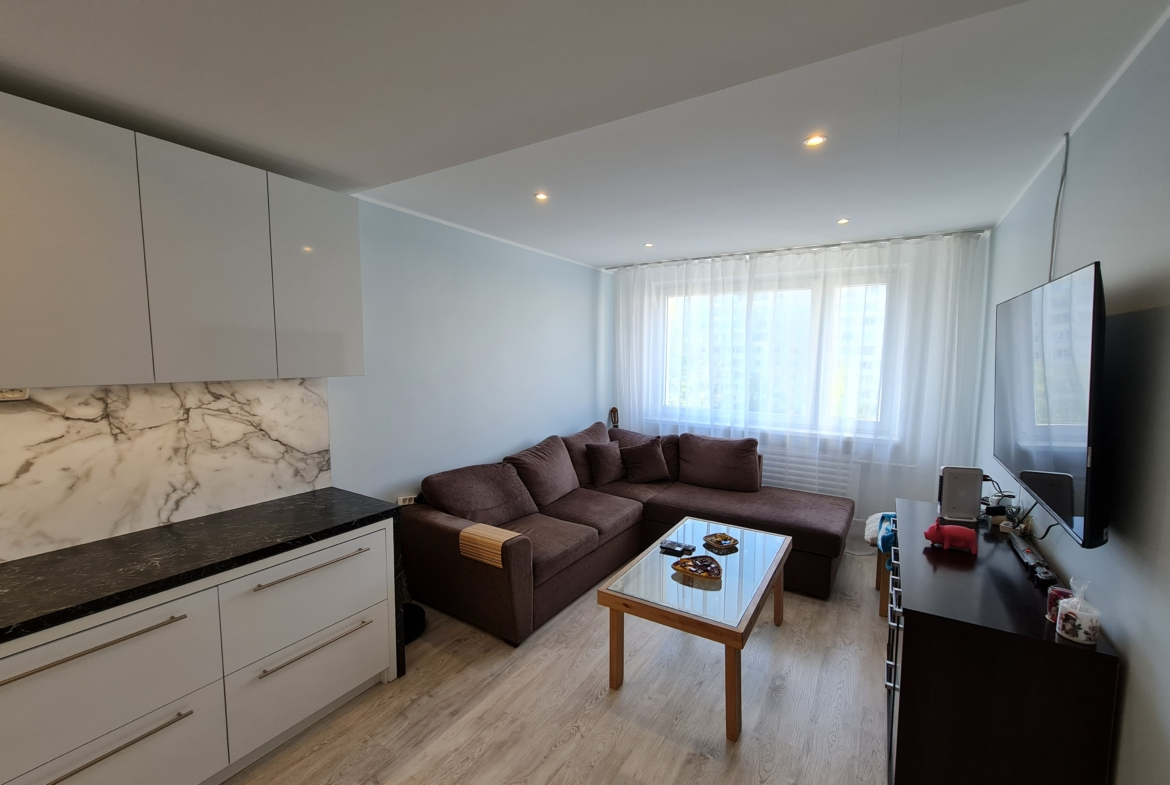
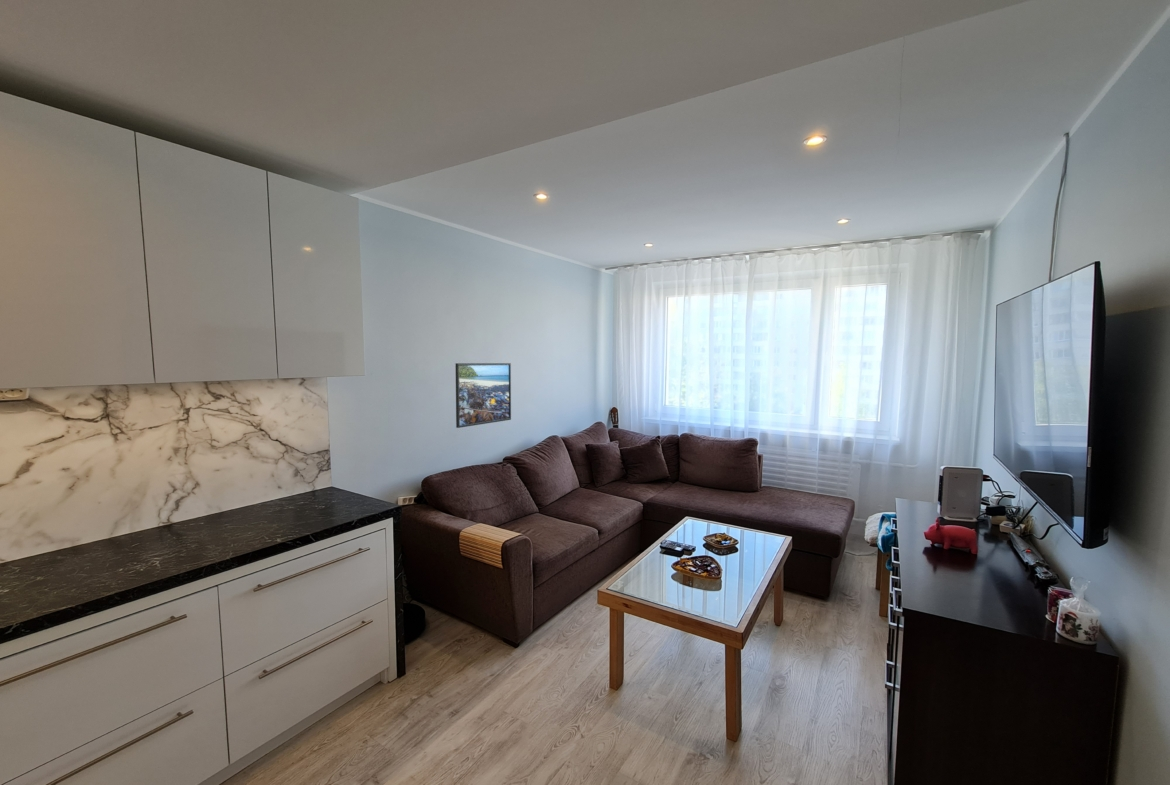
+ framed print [454,362,512,429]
